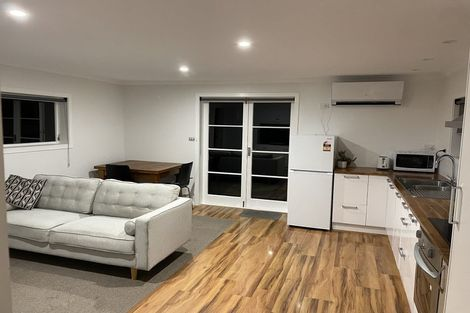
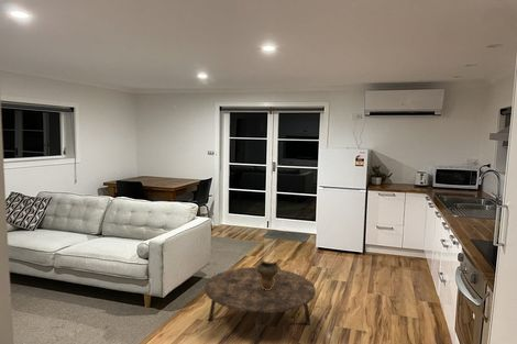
+ decorative bowl [254,259,280,290]
+ coffee table [204,266,317,344]
